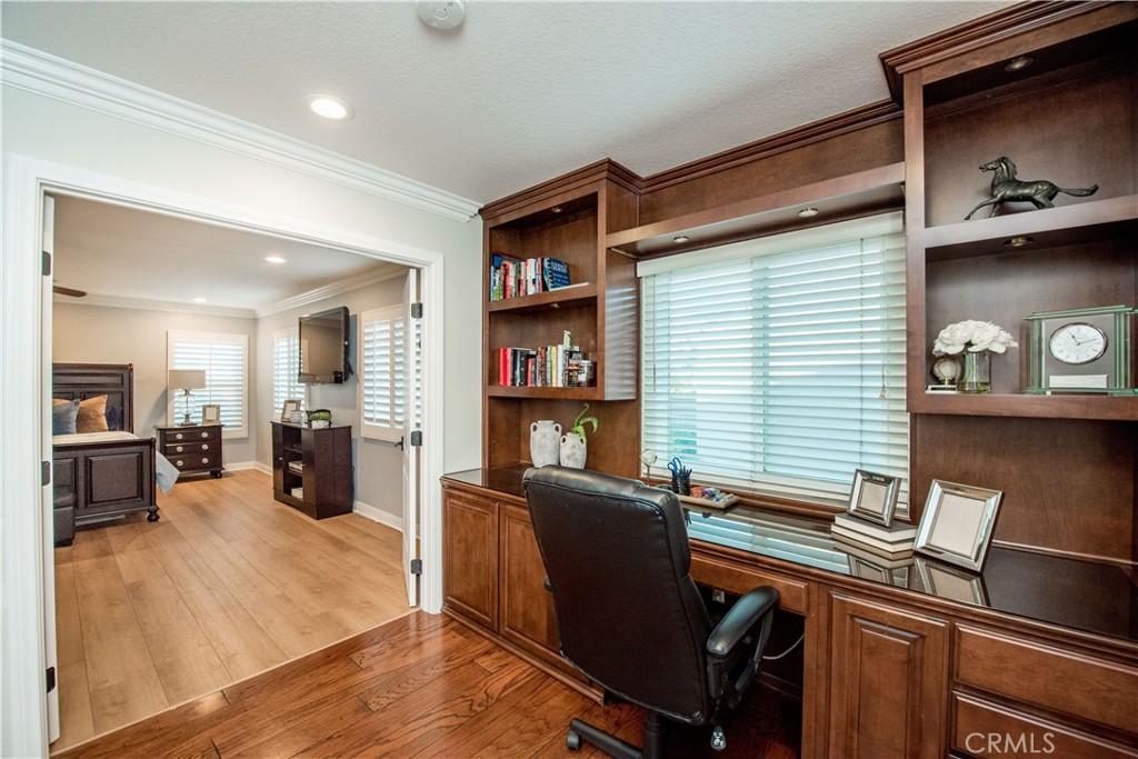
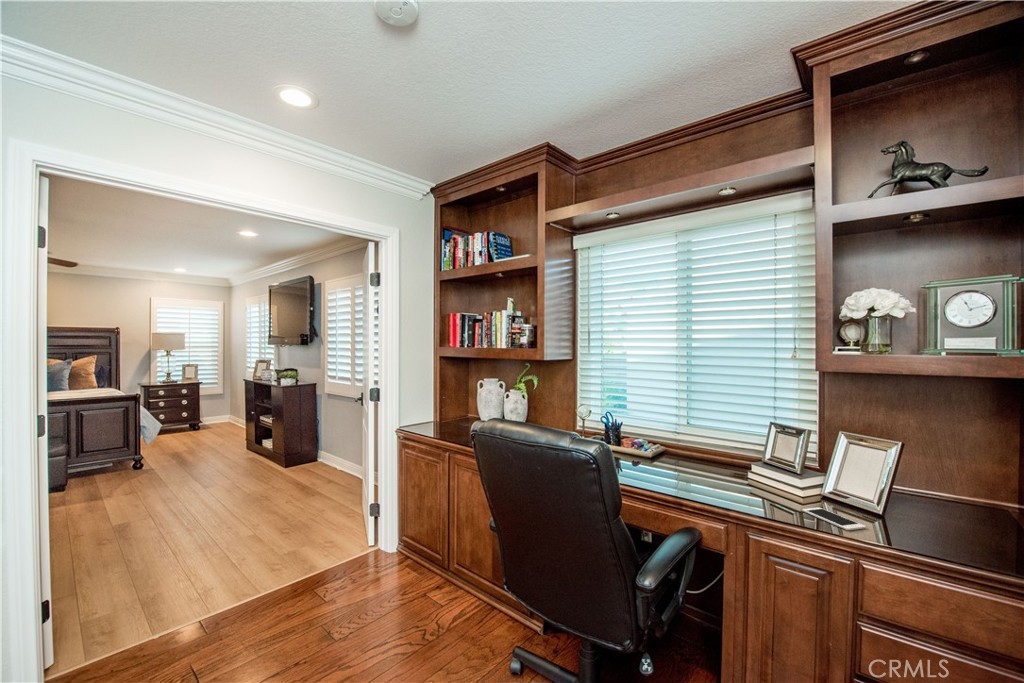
+ cell phone [801,507,867,531]
